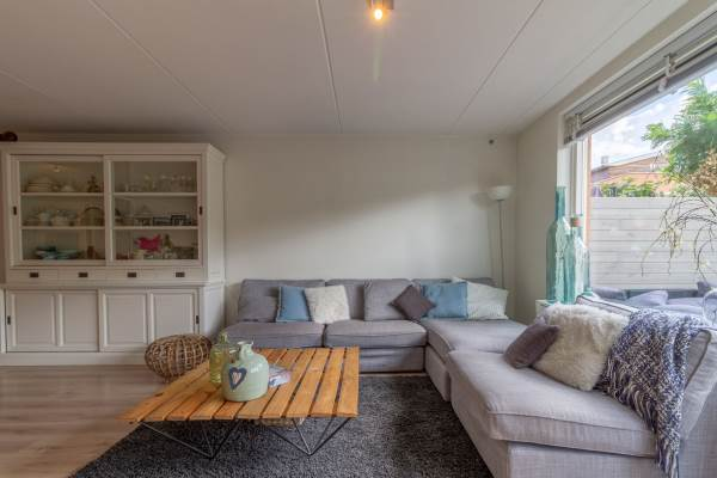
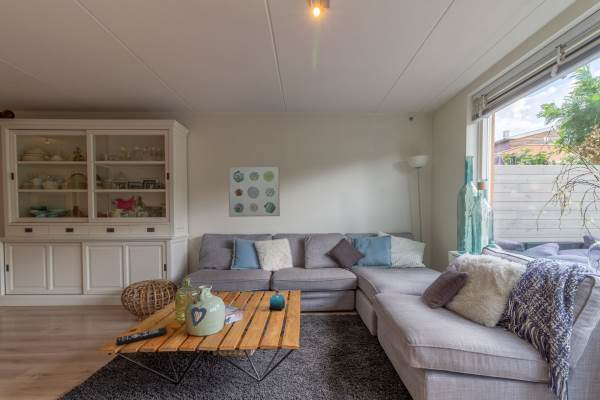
+ wall art [228,165,281,218]
+ candle [268,293,286,312]
+ remote control [115,326,168,346]
